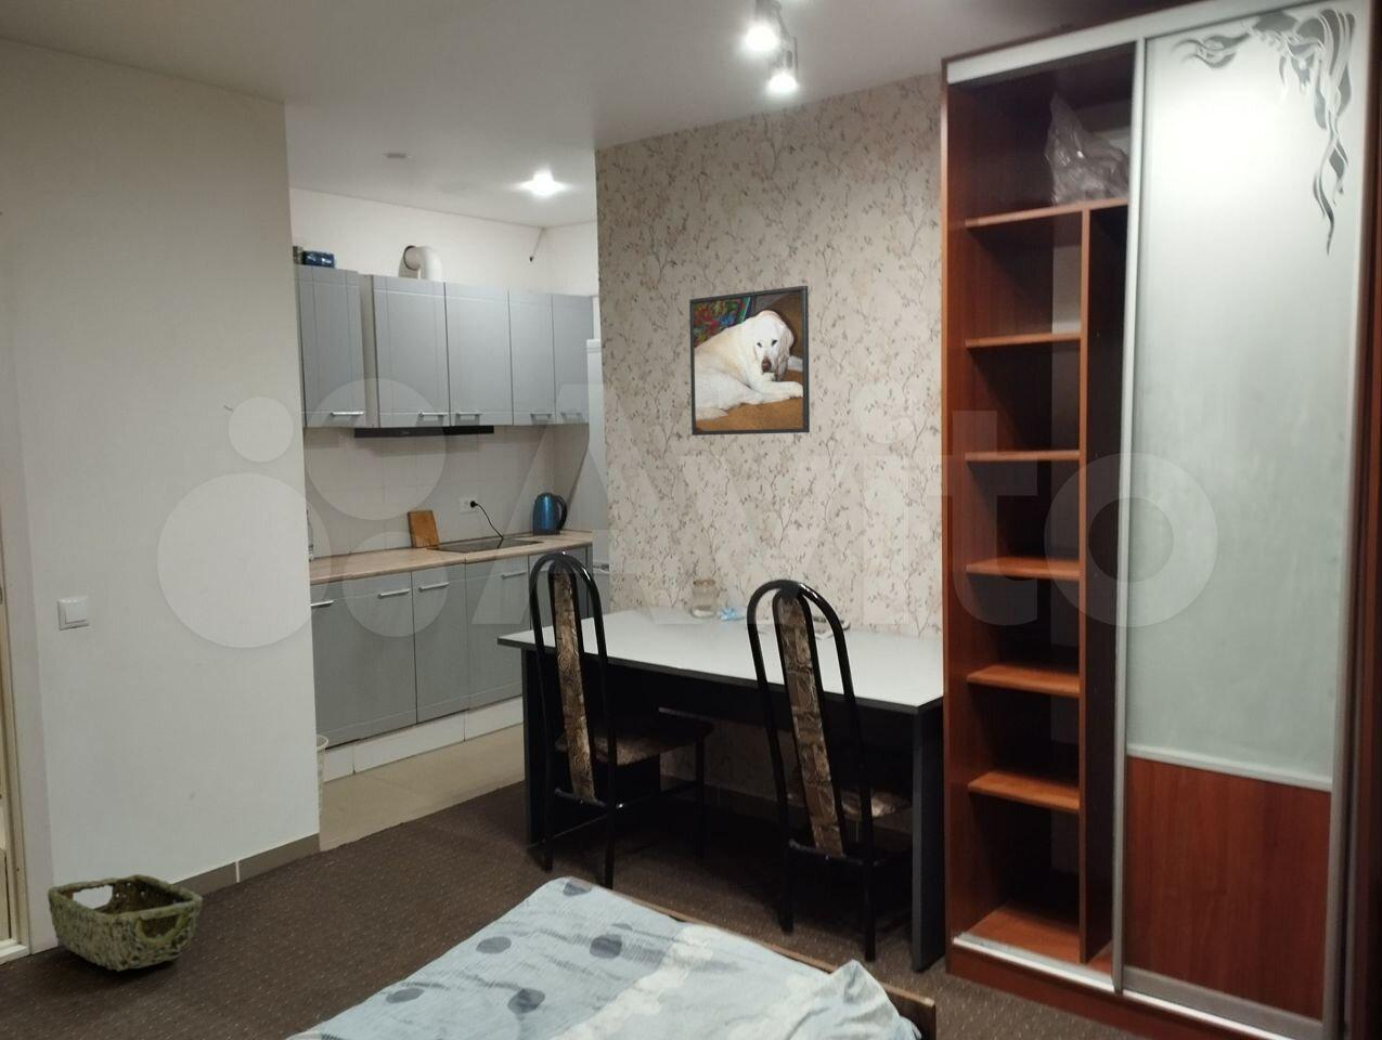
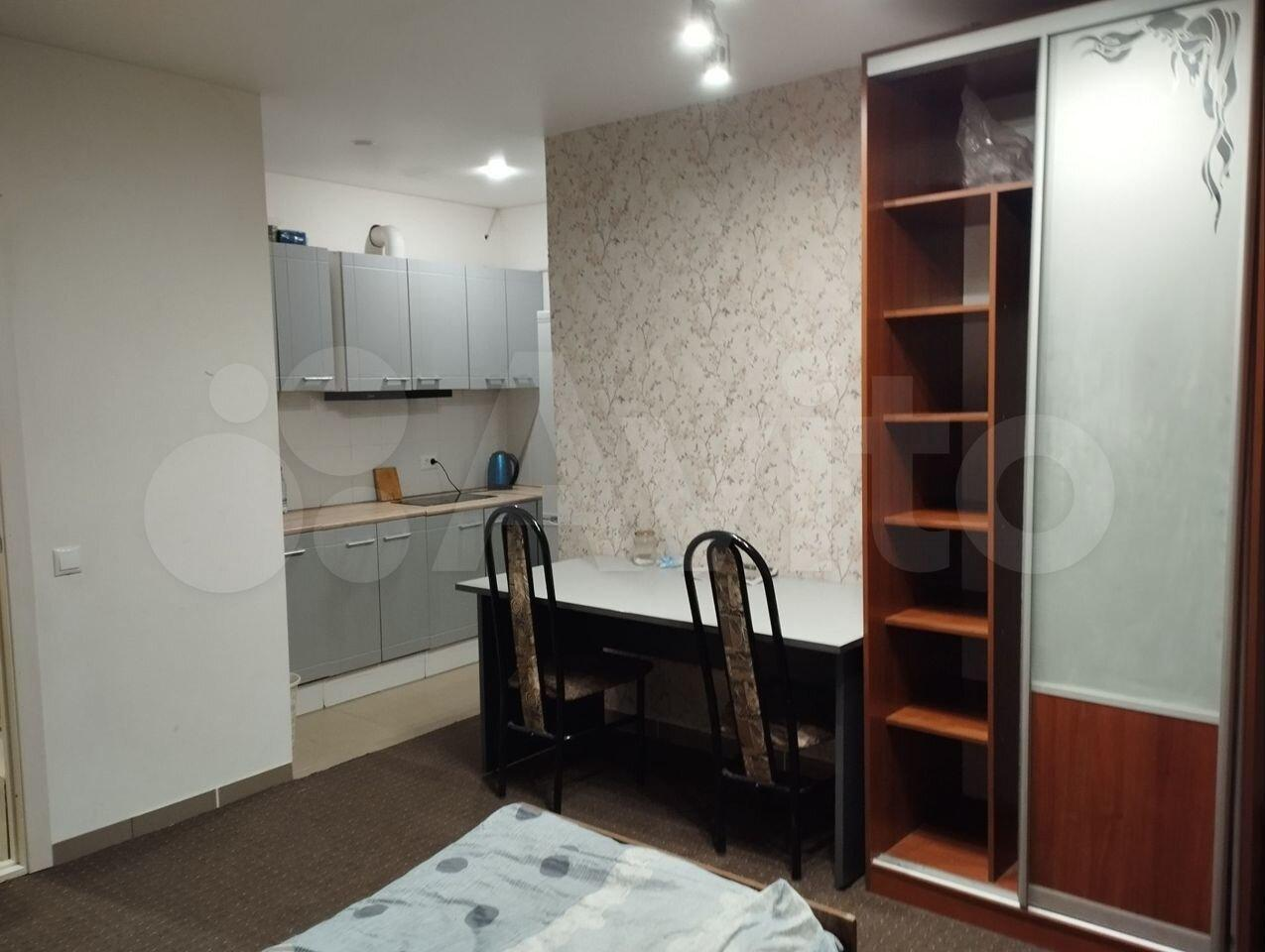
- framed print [688,284,811,437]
- woven basket [47,873,204,973]
